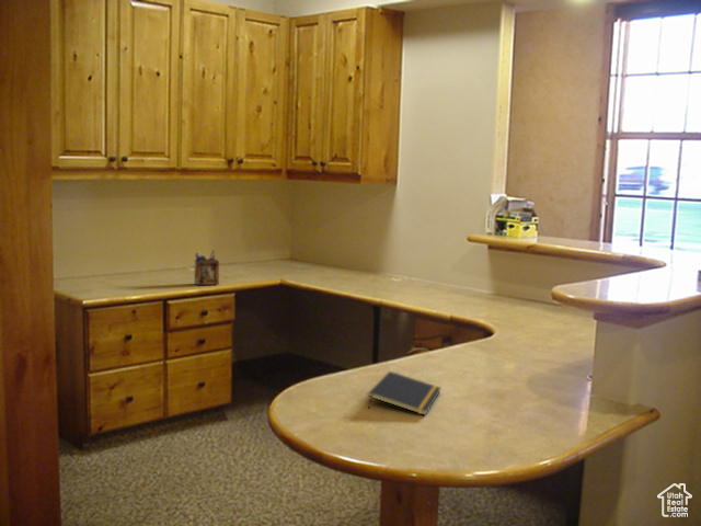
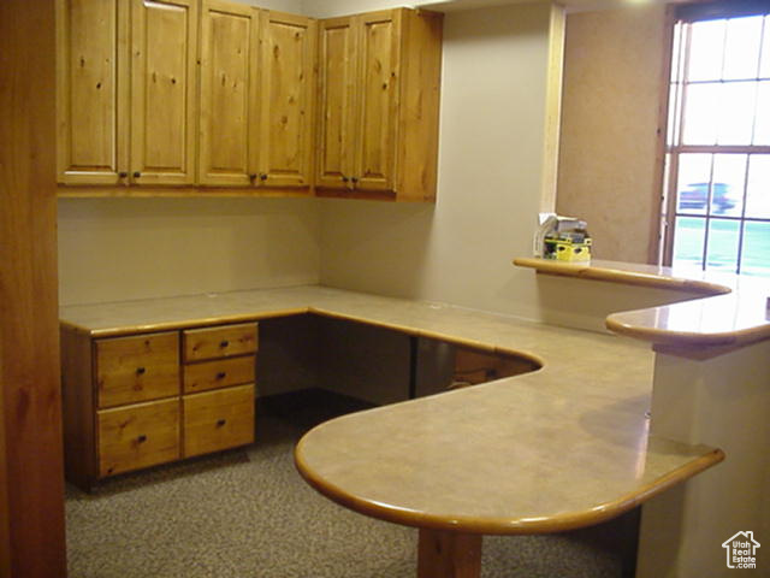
- desk organizer [194,250,220,286]
- notepad [367,370,443,416]
